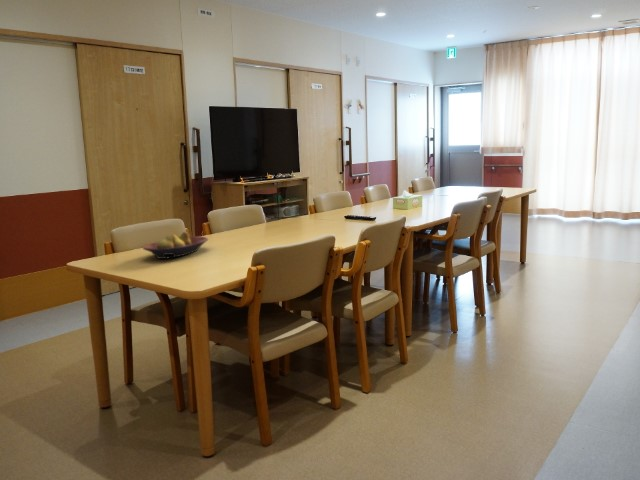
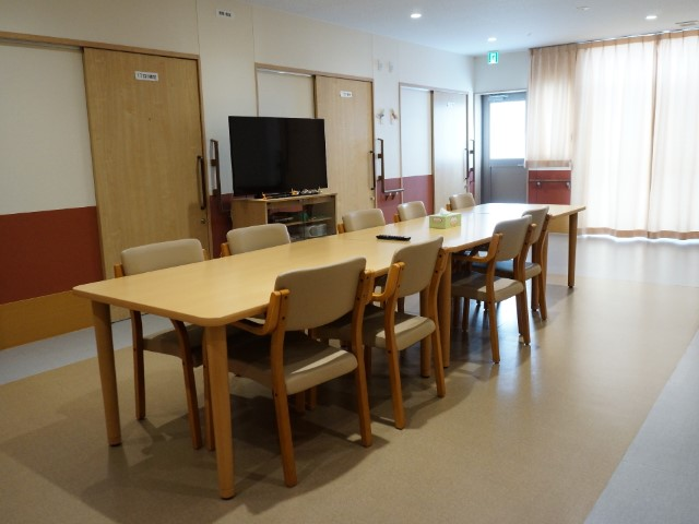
- fruit bowl [141,231,209,260]
